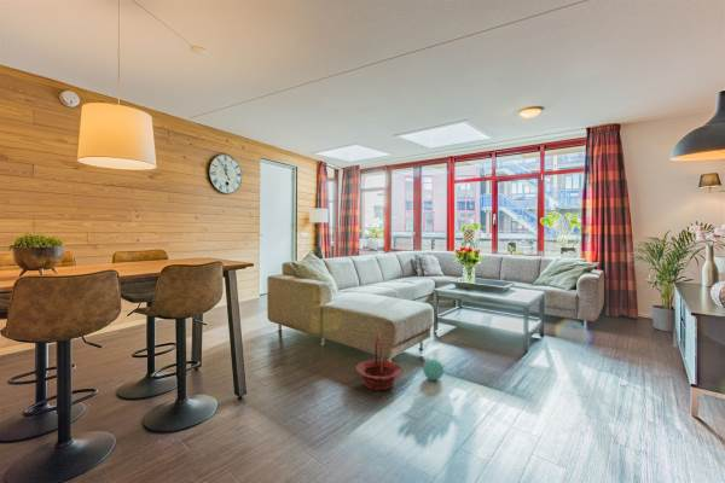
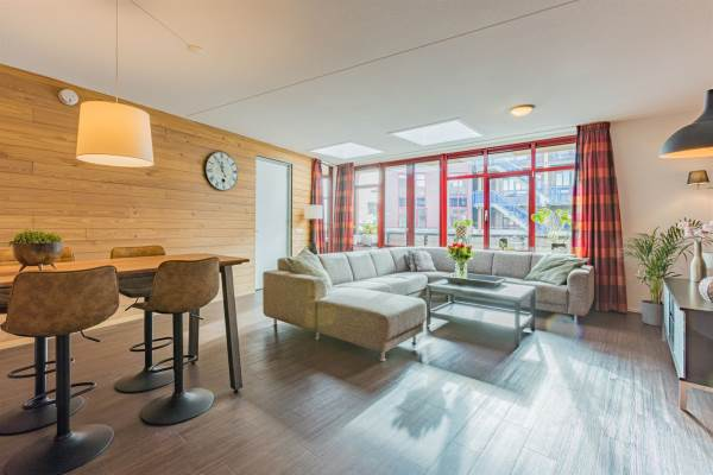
- basket [354,334,405,391]
- decorative ball [422,357,445,382]
